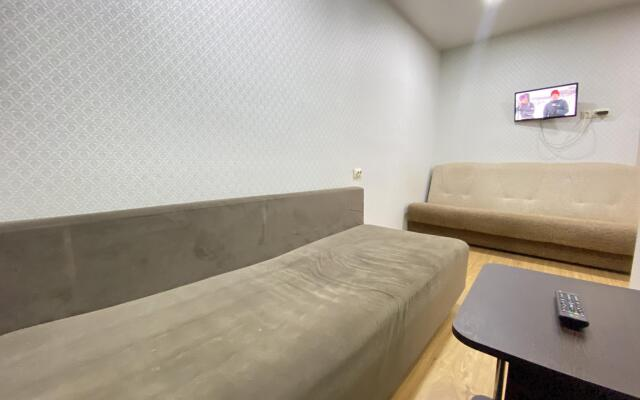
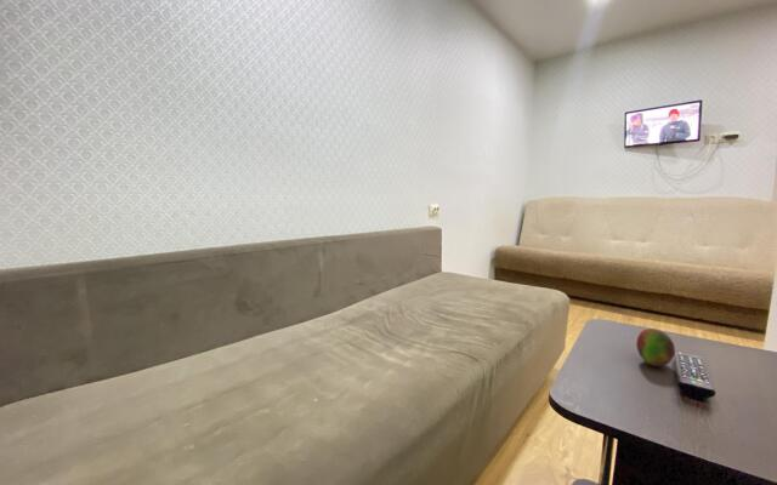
+ fruit [635,327,676,367]
